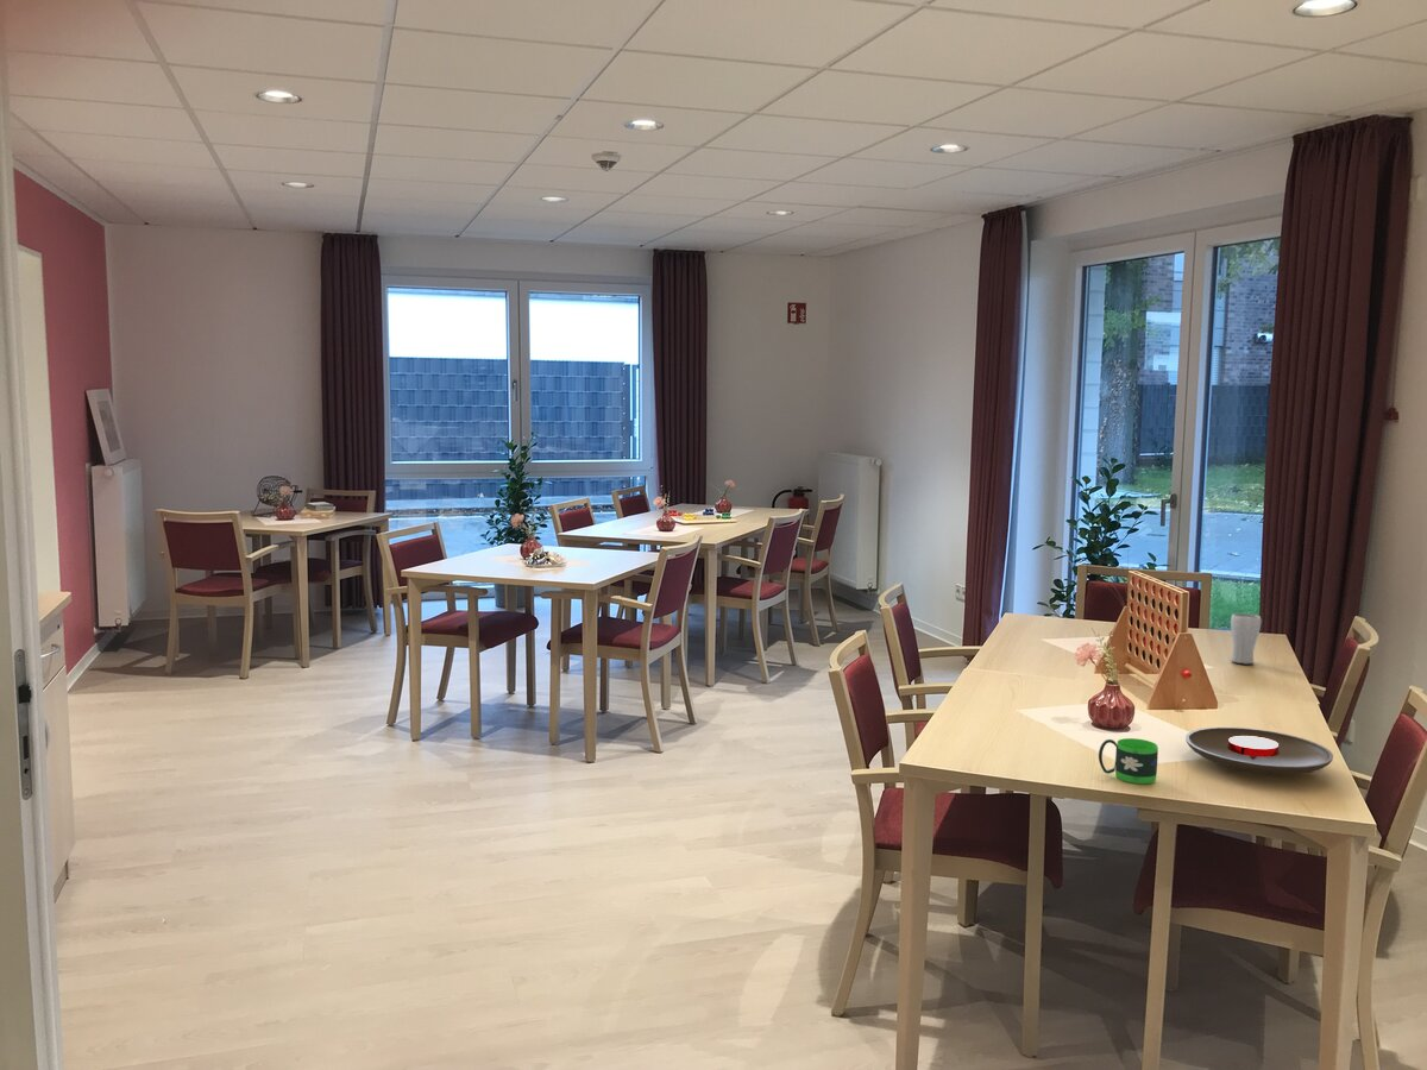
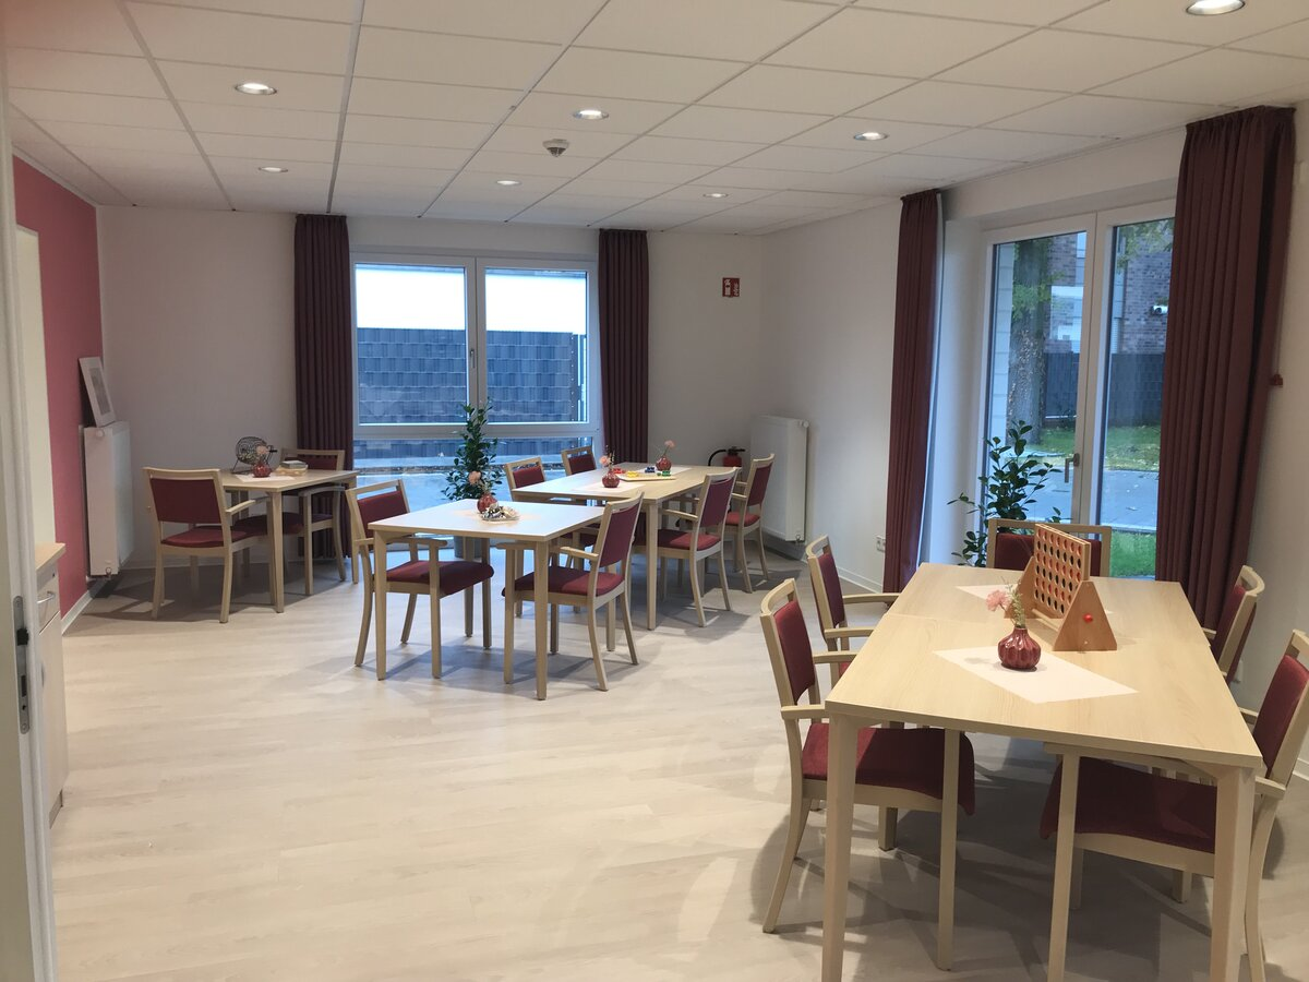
- drinking glass [1230,612,1263,665]
- plate [1184,726,1334,776]
- mug [1098,737,1159,785]
